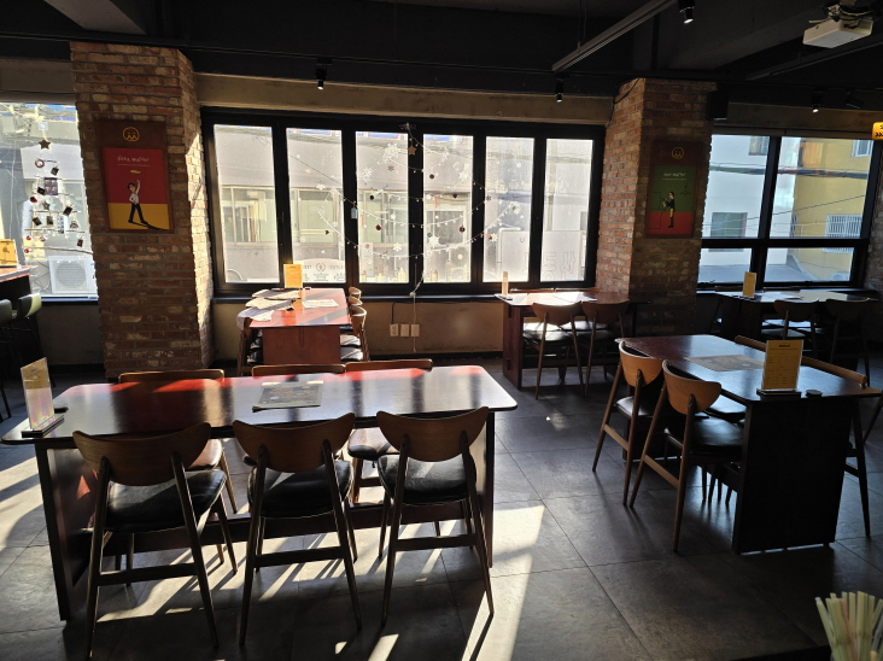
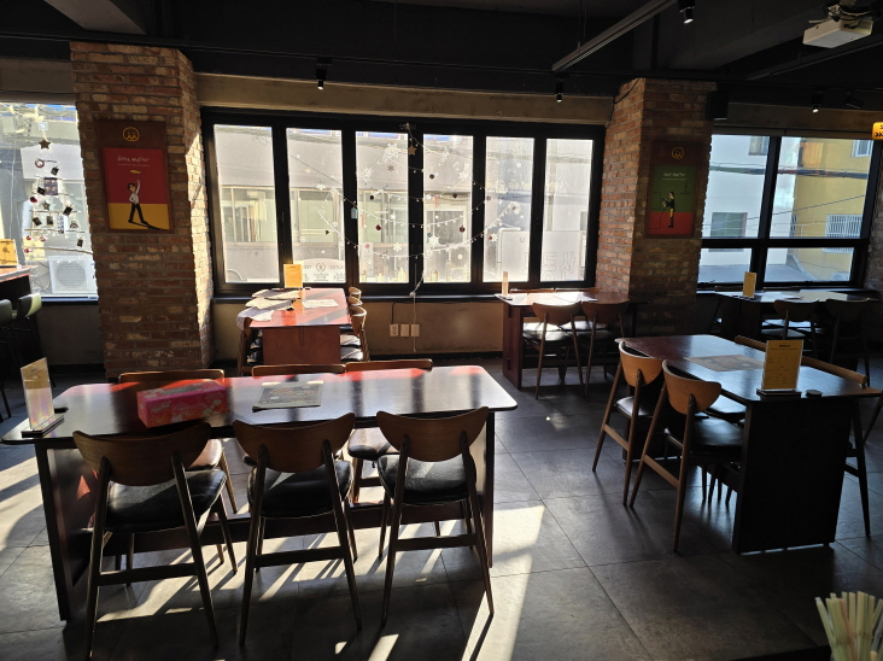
+ tissue box [135,379,229,429]
